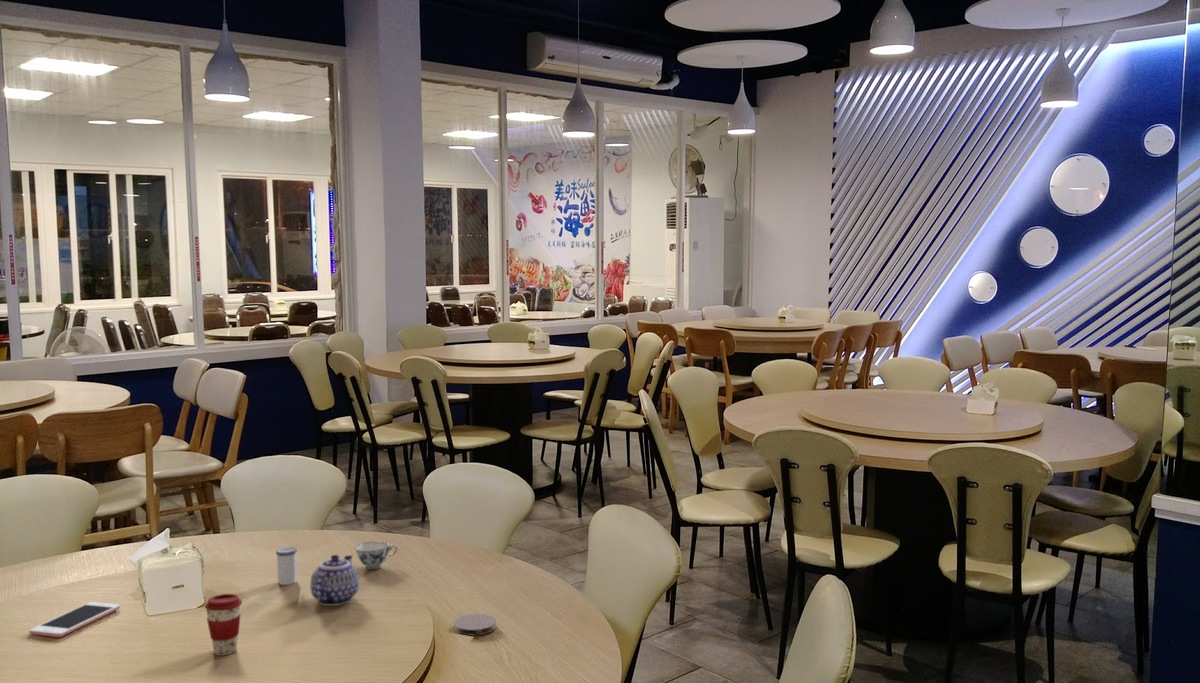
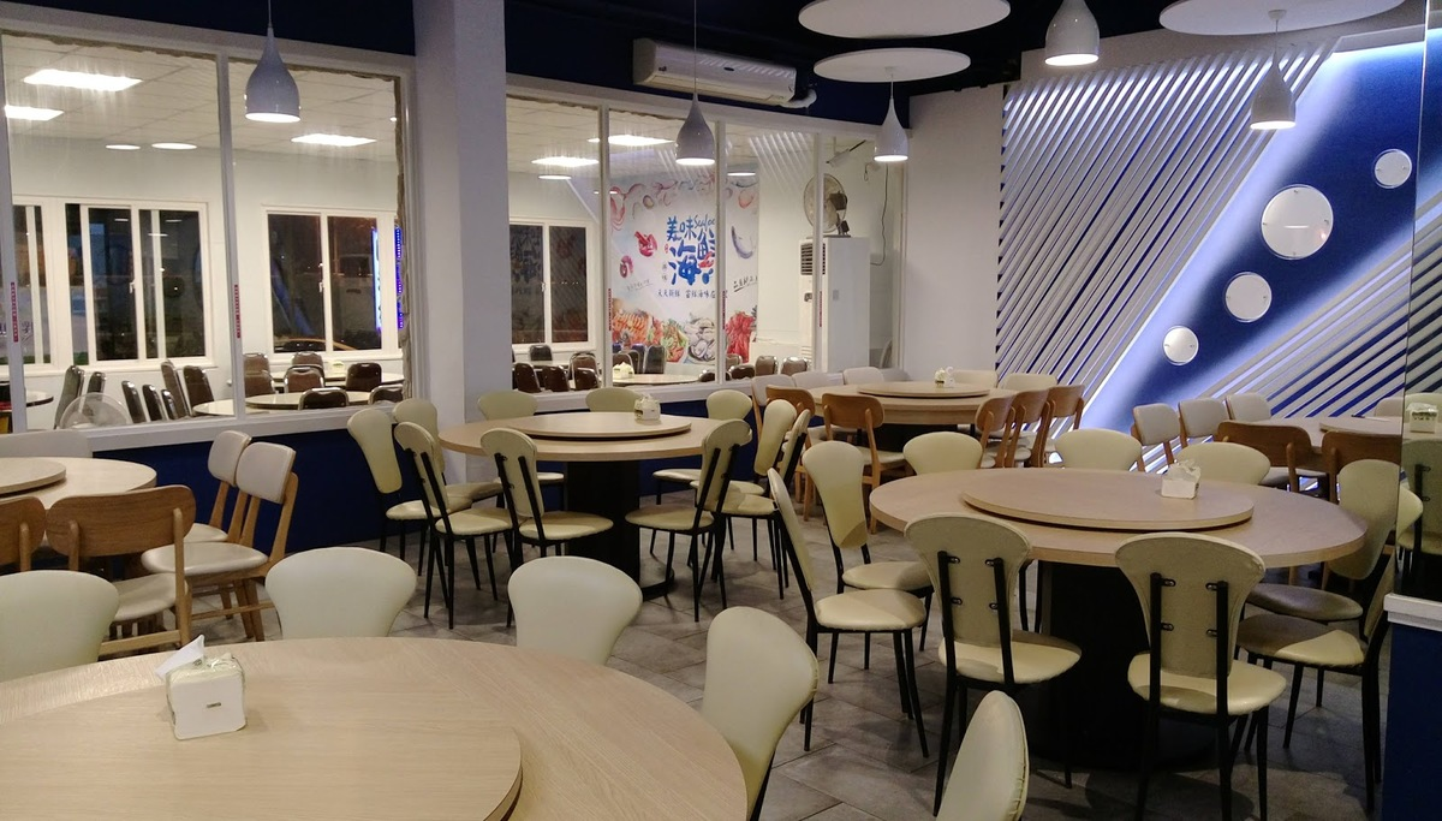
- chinaware [355,541,398,570]
- cell phone [28,601,121,638]
- coaster [453,613,497,636]
- teapot [309,554,360,607]
- salt shaker [275,546,298,586]
- coffee cup [204,593,243,657]
